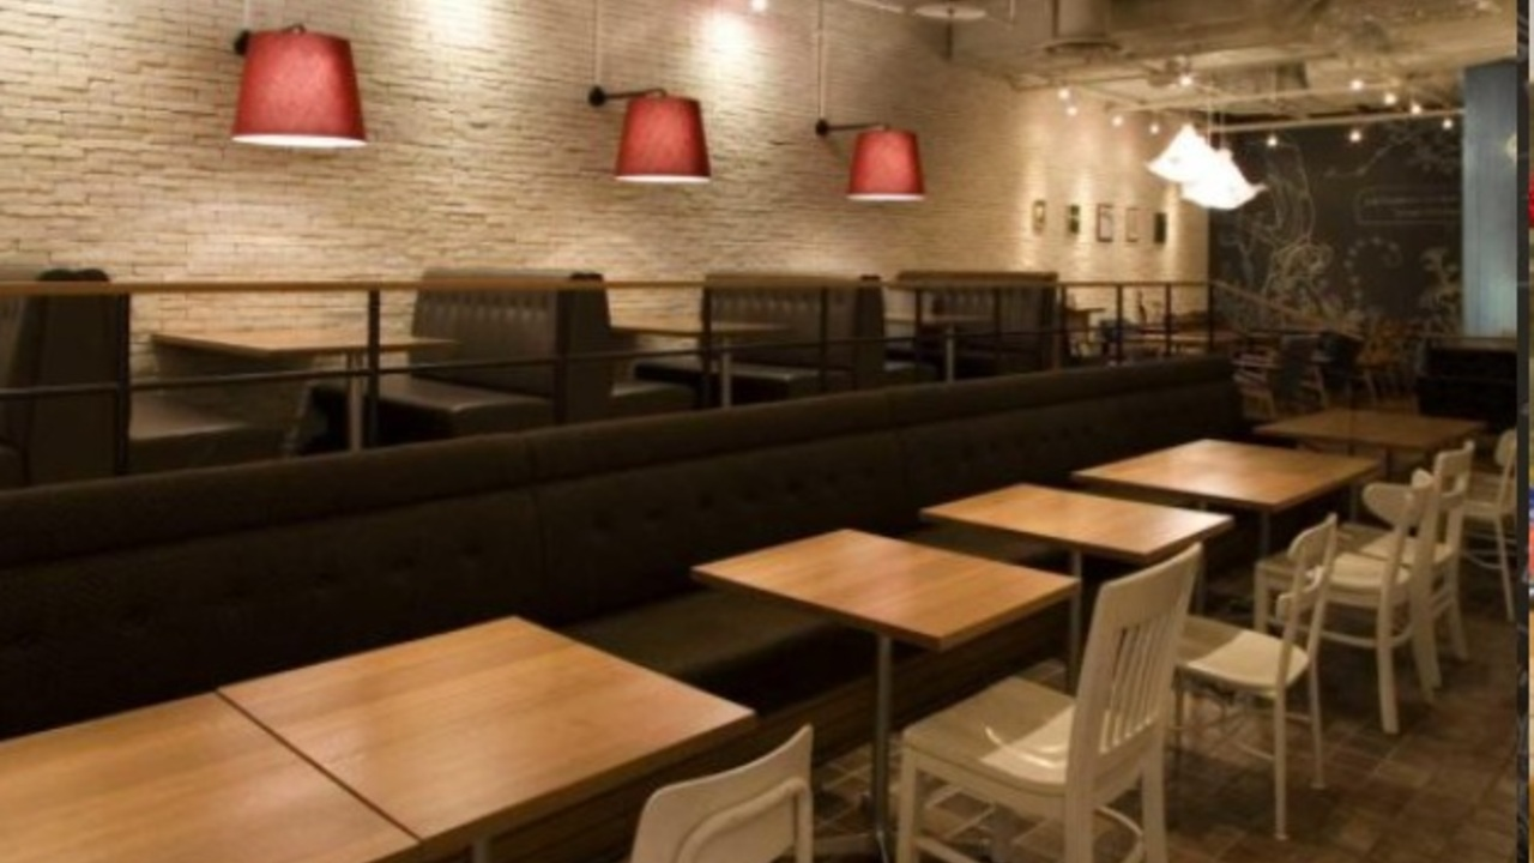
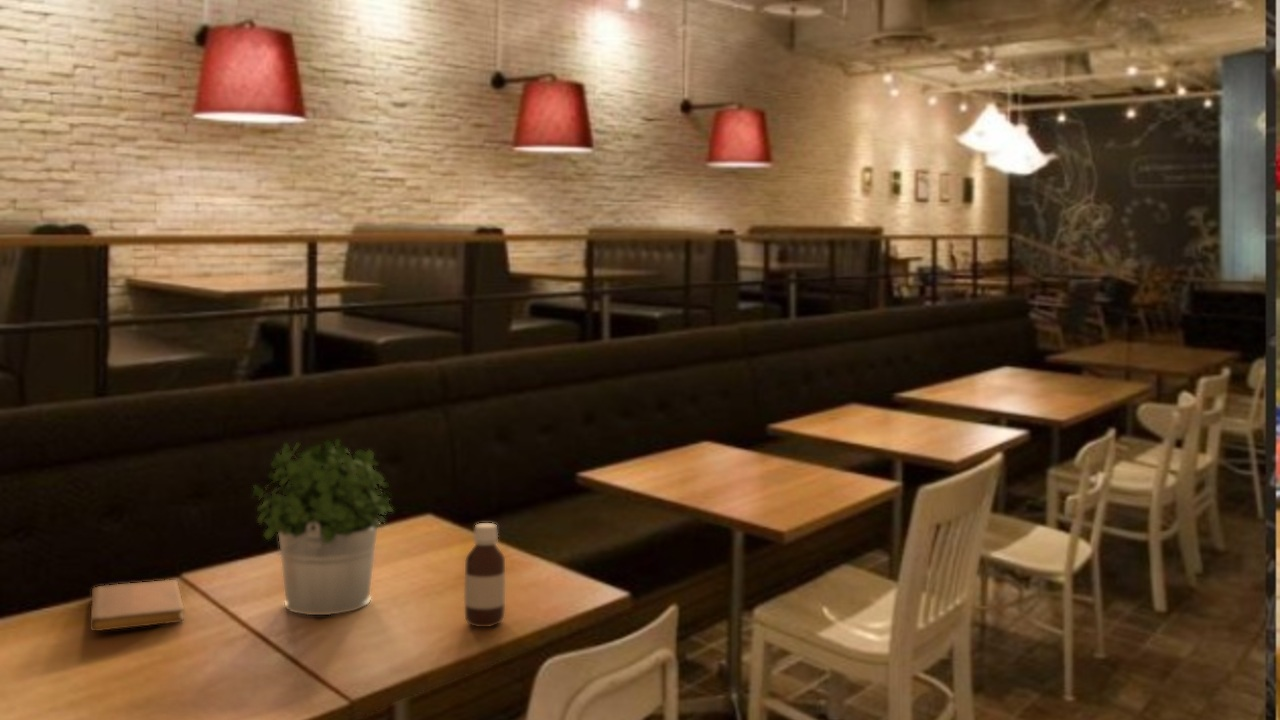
+ bottle [463,522,506,628]
+ potted plant [250,437,394,616]
+ notebook [89,579,185,632]
